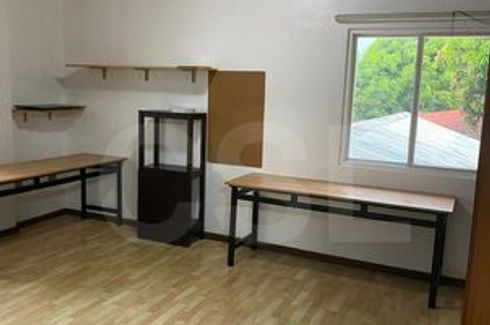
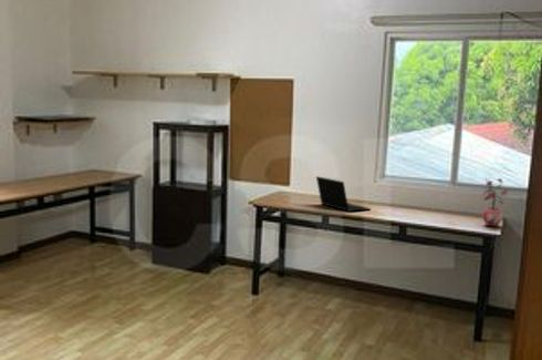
+ potted plant [481,177,509,228]
+ laptop [315,175,373,213]
